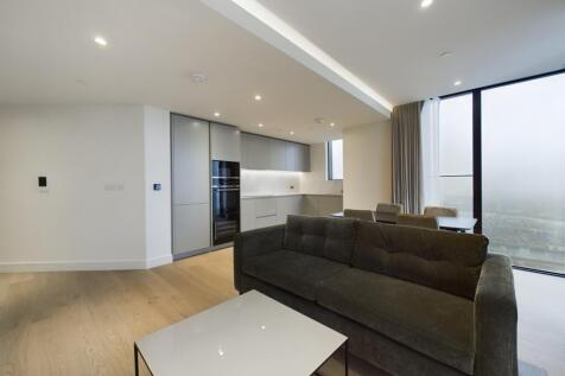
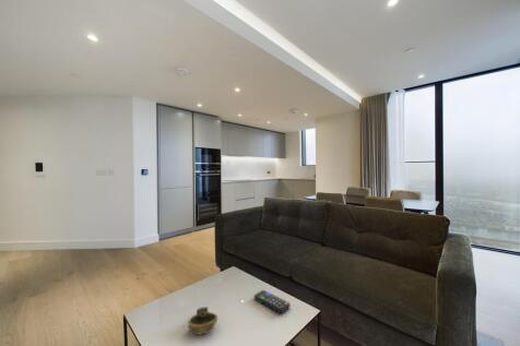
+ decorative bowl [187,306,218,335]
+ remote control [253,289,291,314]
